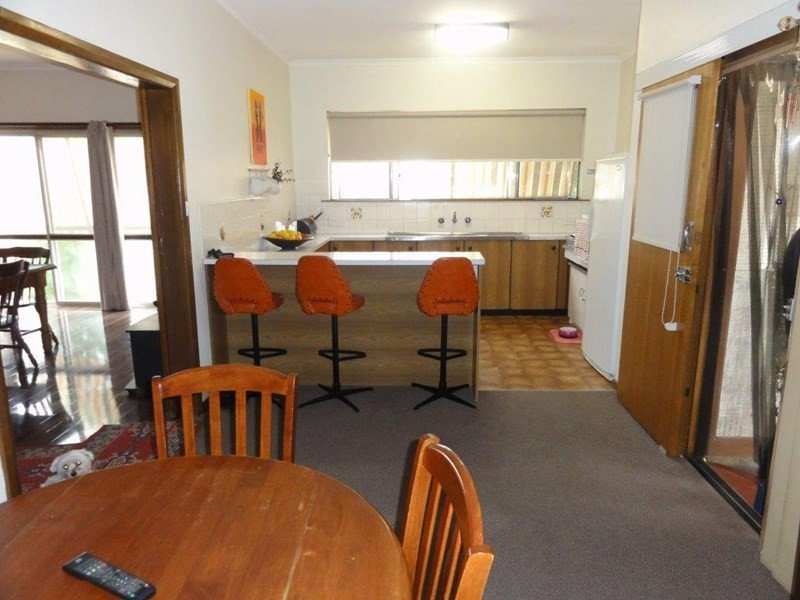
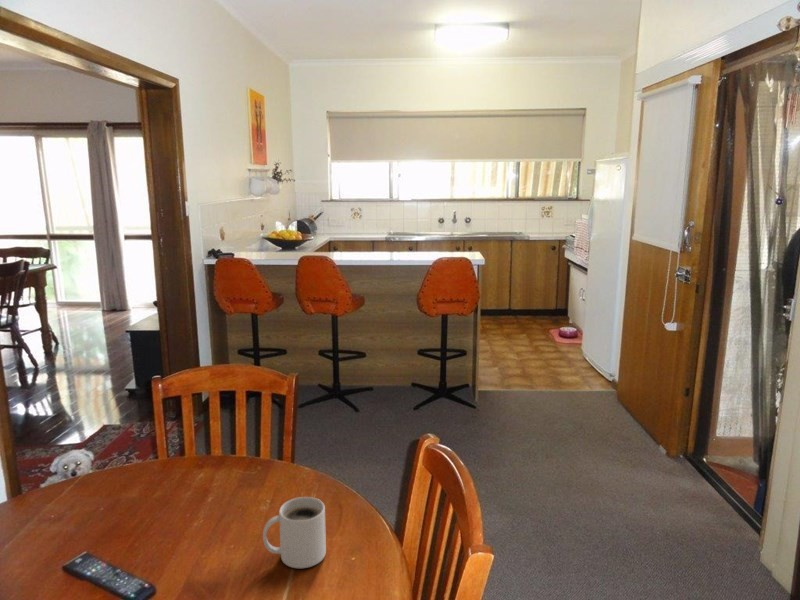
+ mug [262,496,327,569]
